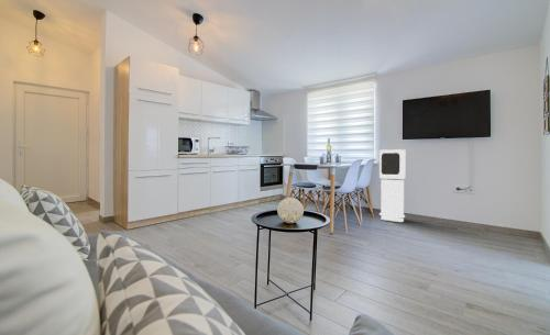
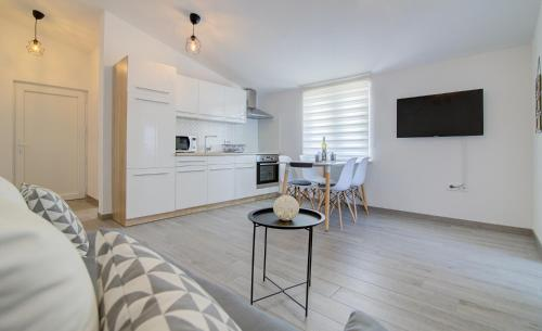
- air purifier [378,148,406,223]
